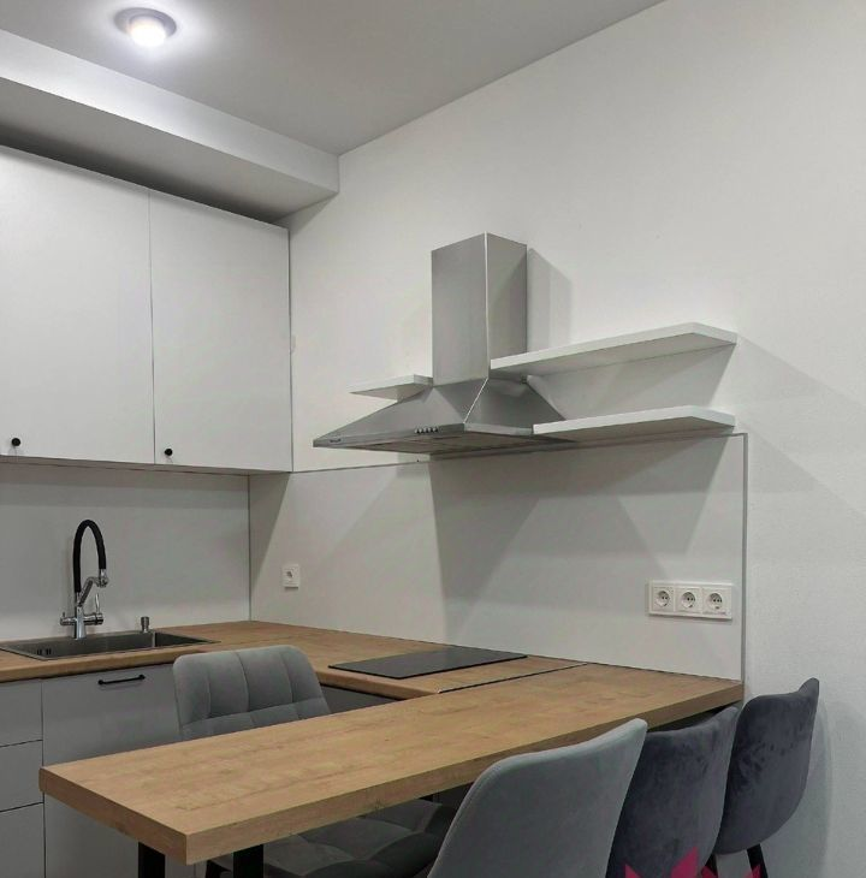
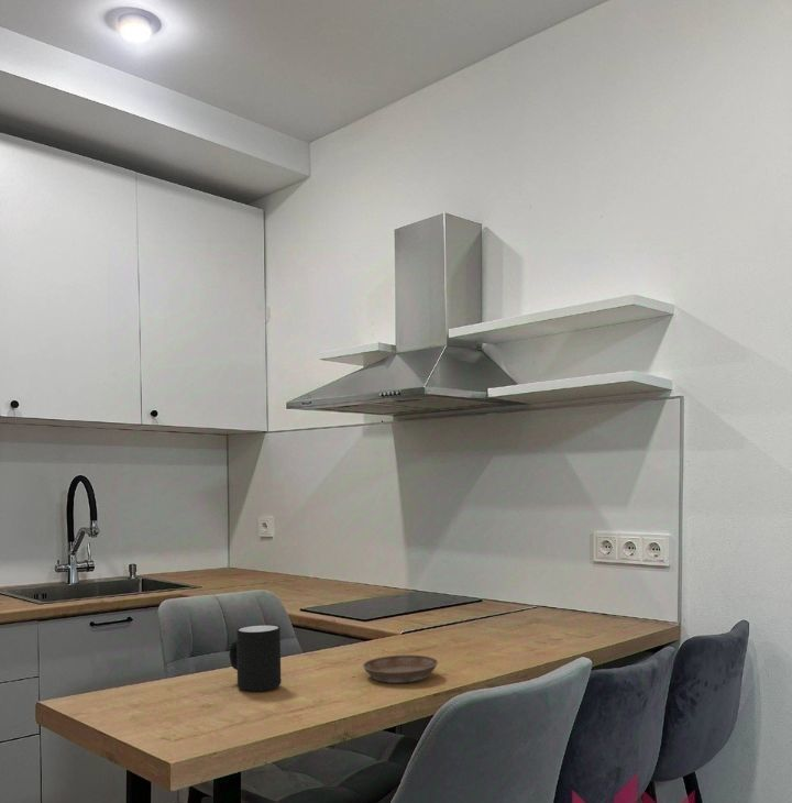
+ mug [229,624,282,692]
+ saucer [362,654,439,684]
